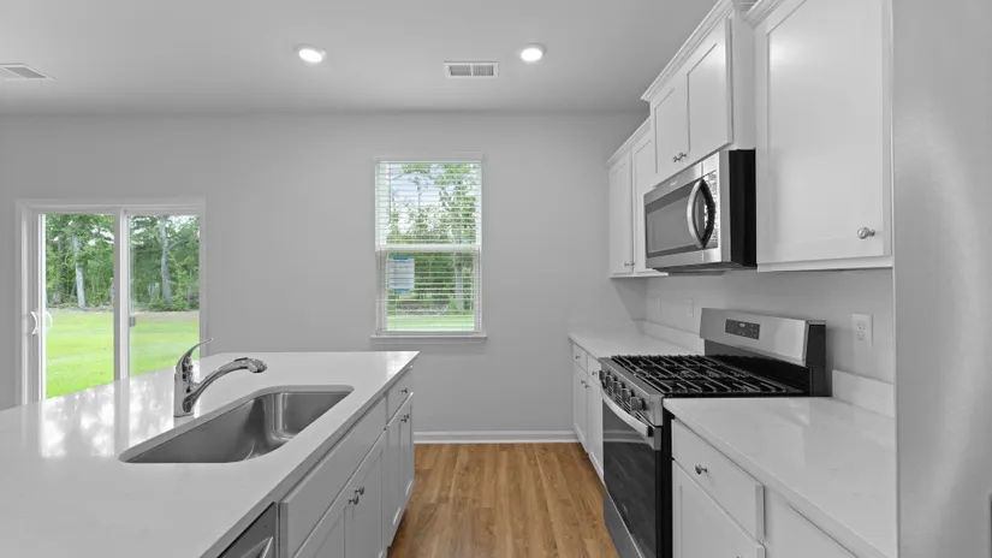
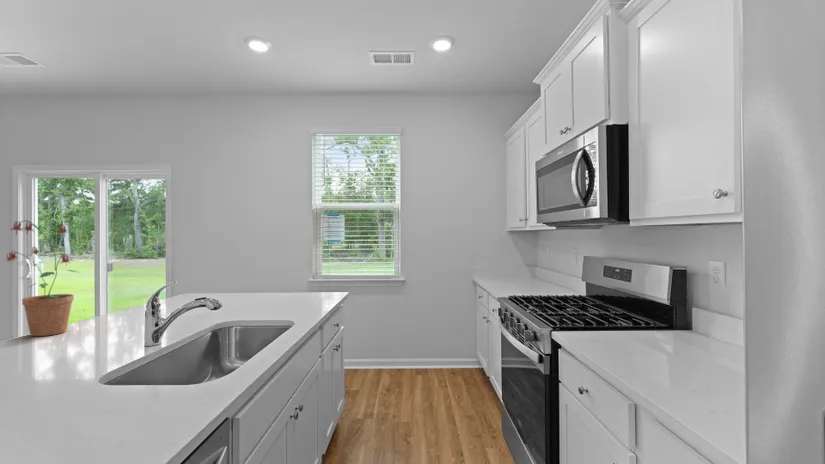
+ potted plant [5,220,81,337]
